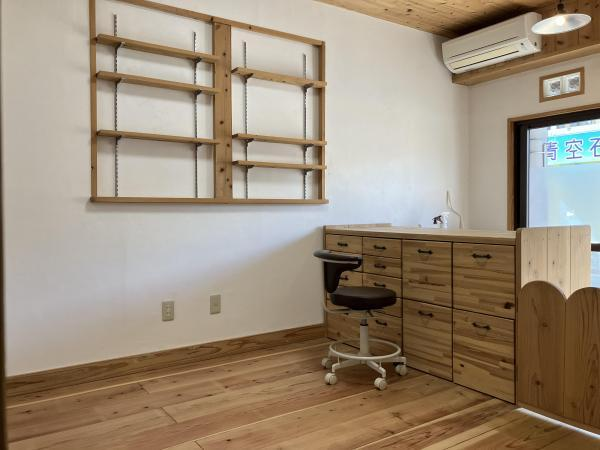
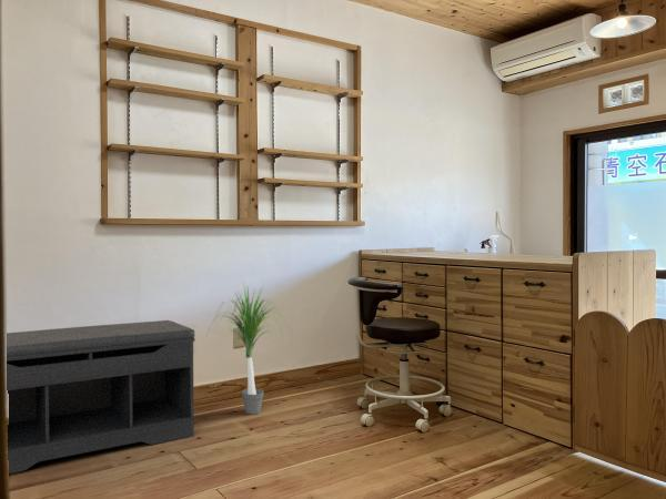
+ bench [7,319,195,475]
+ potted plant [204,281,293,416]
